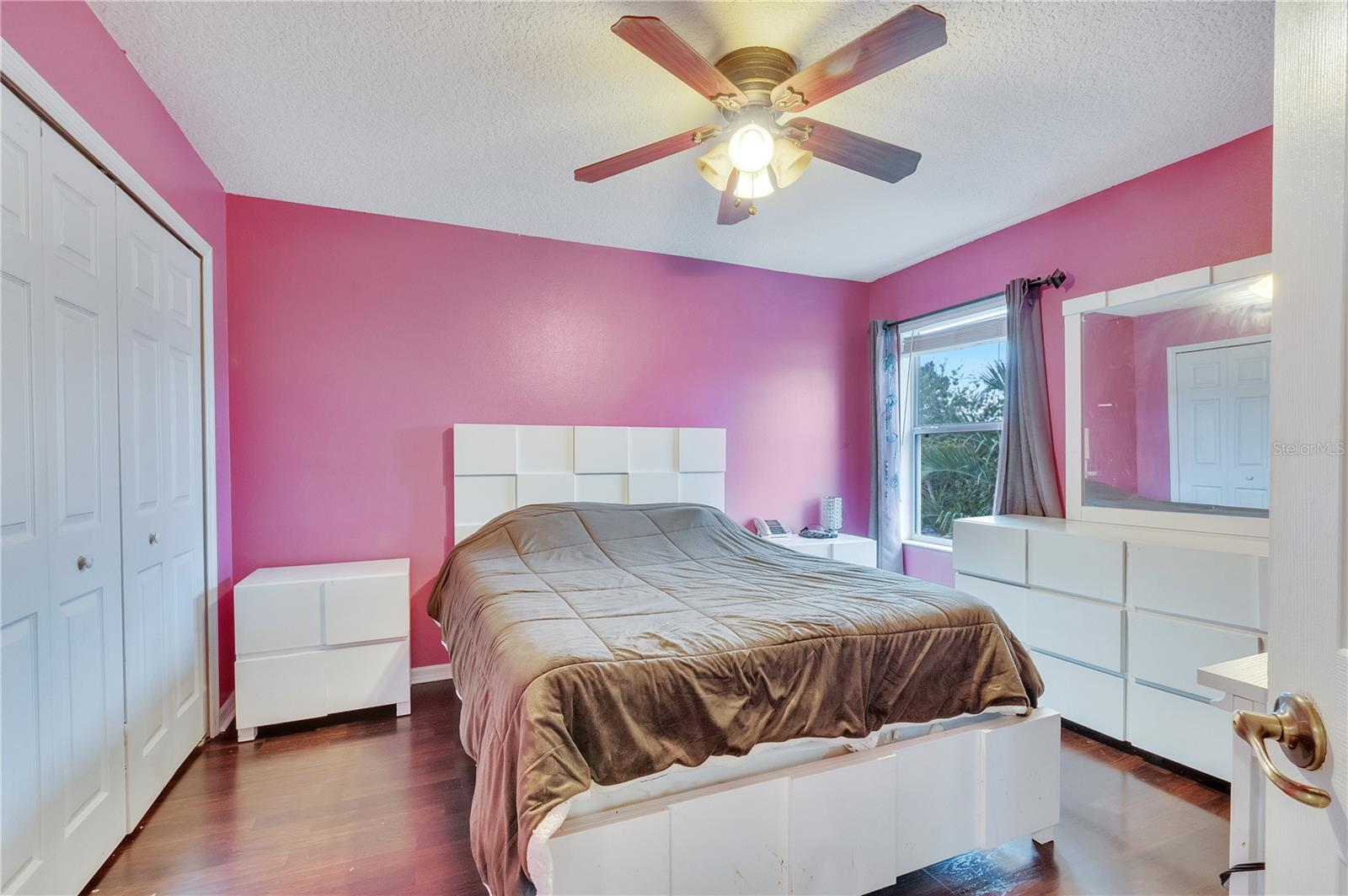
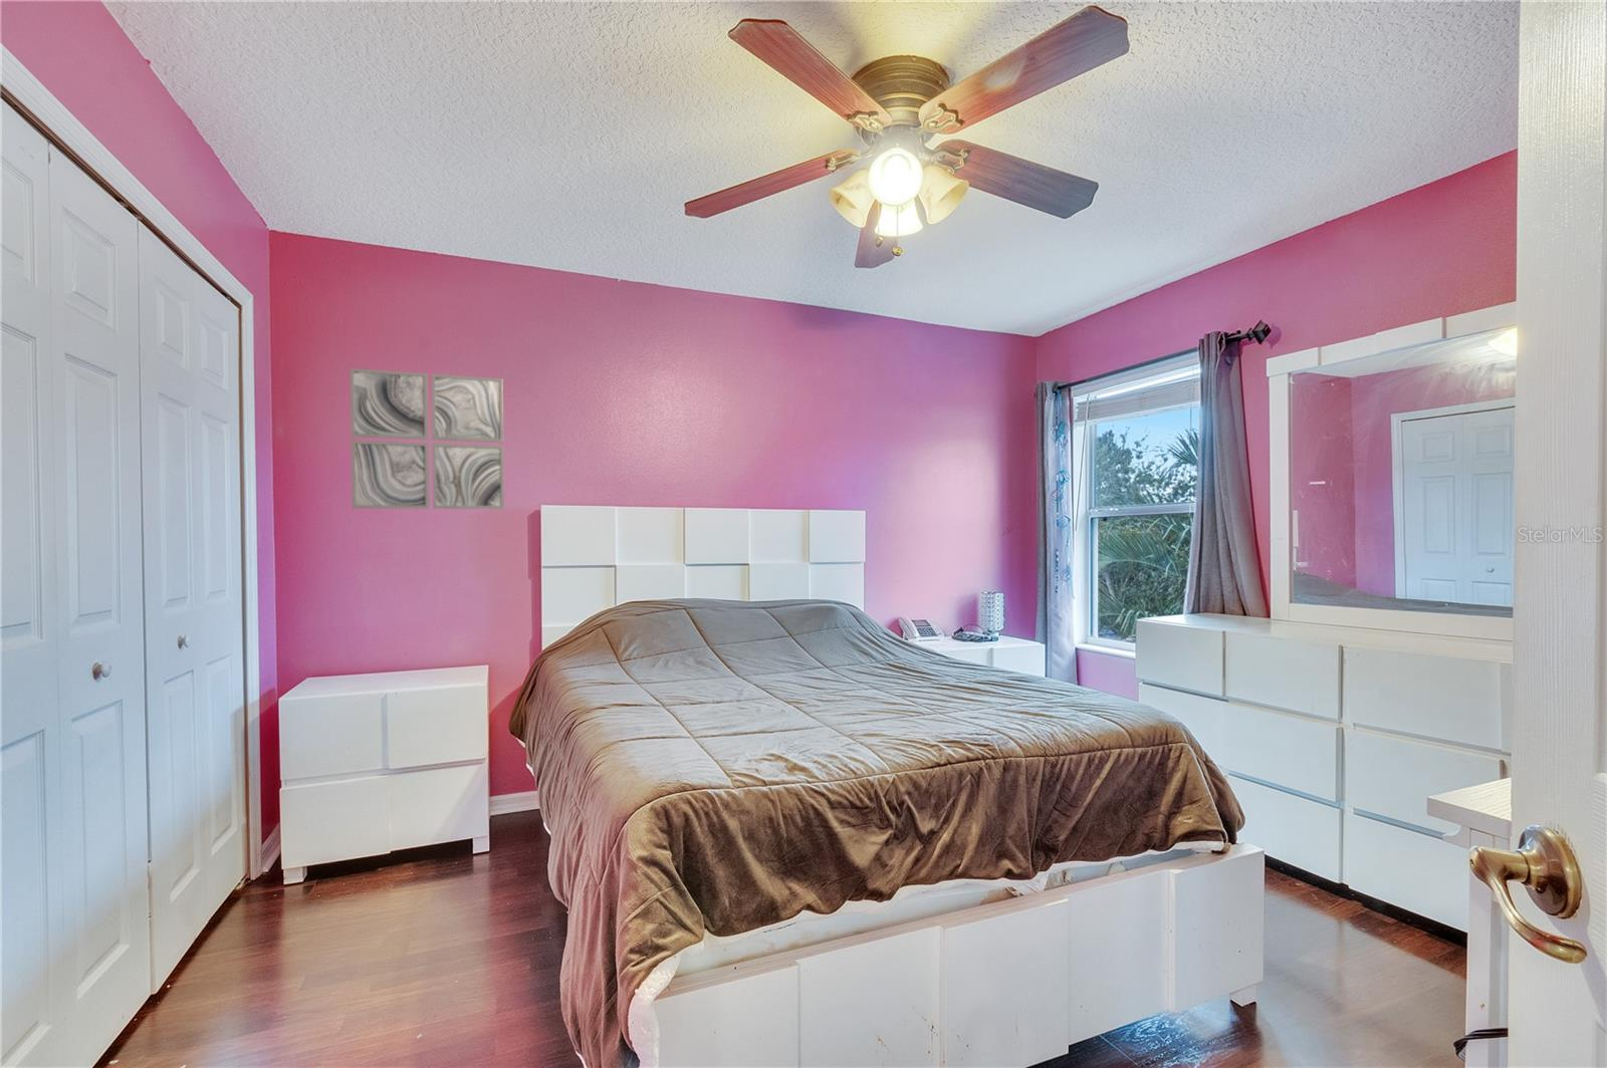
+ wall art [349,367,505,510]
